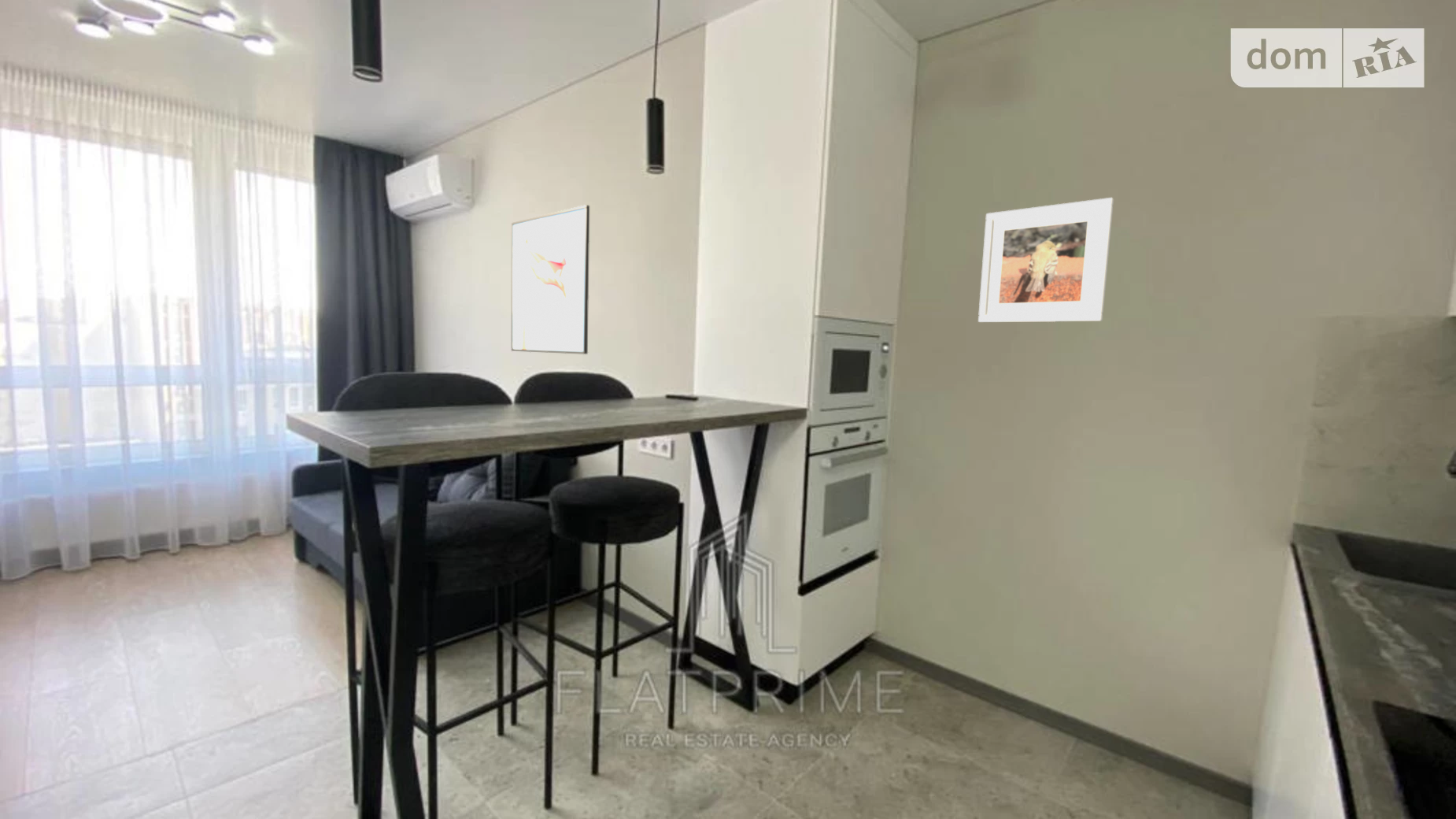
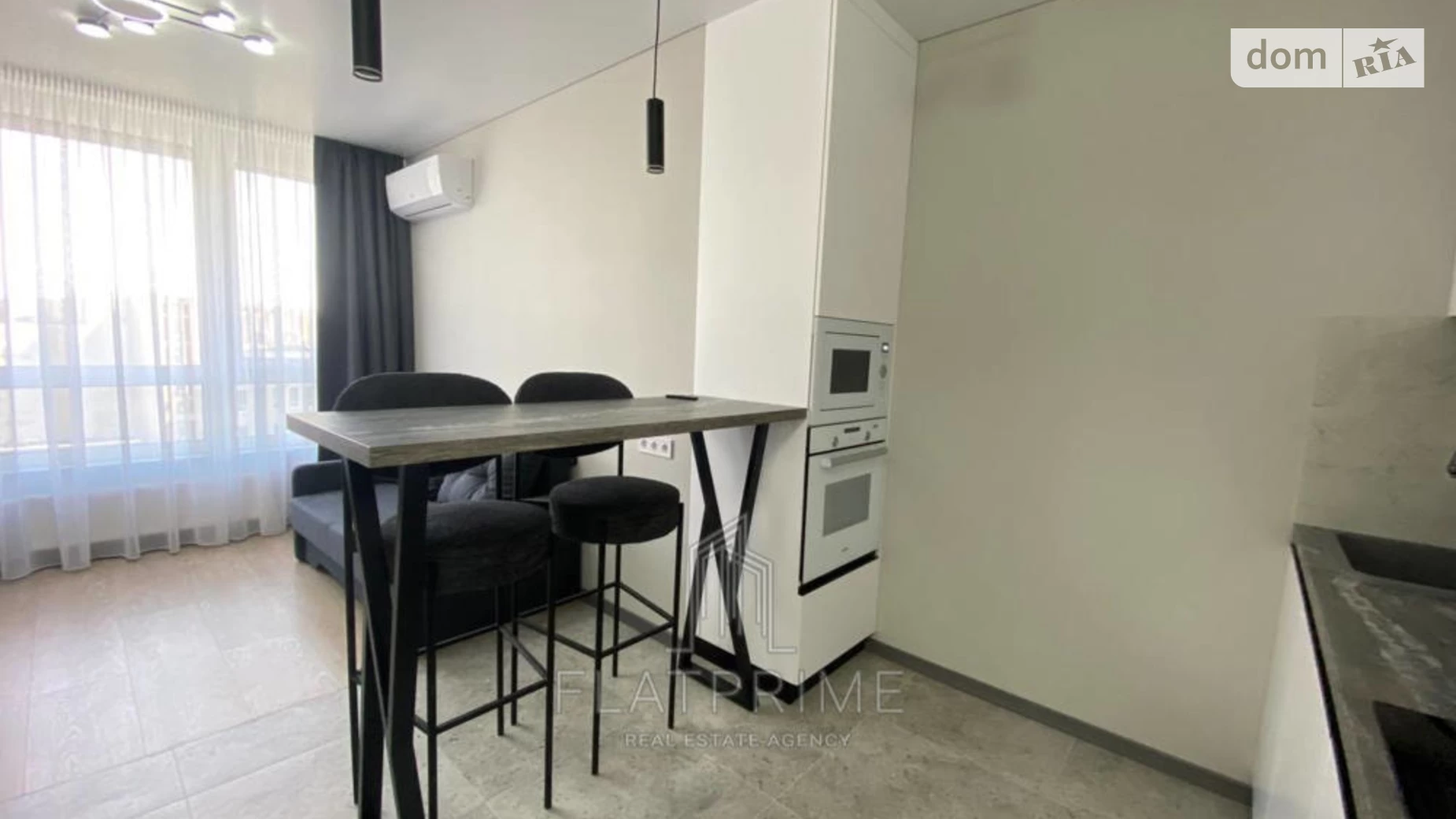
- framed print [977,197,1114,323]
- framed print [511,204,590,355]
